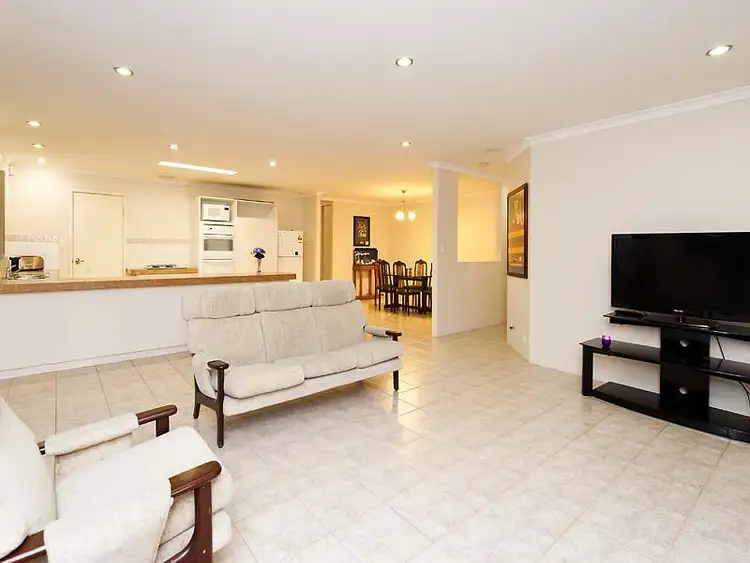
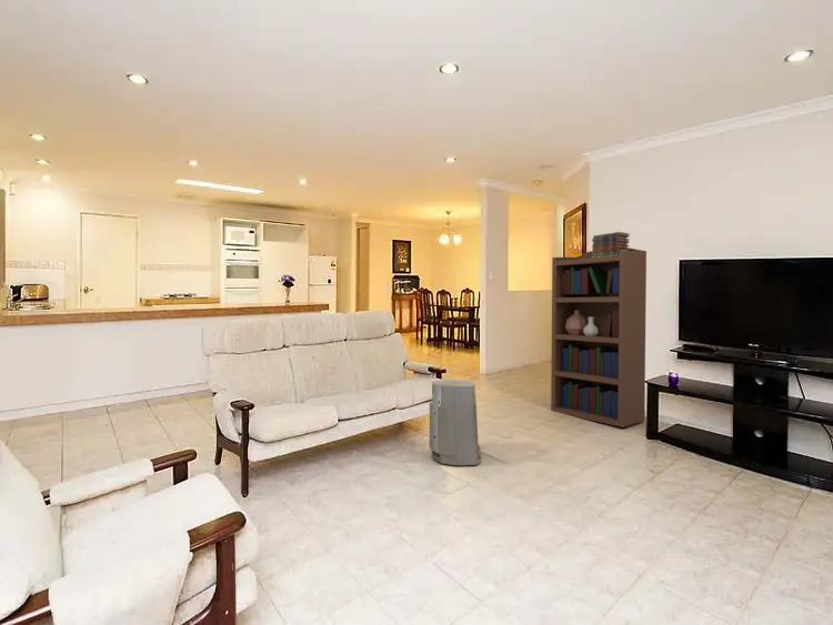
+ bookcase [550,246,648,429]
+ book stack [591,231,631,258]
+ air purifier [429,379,482,466]
